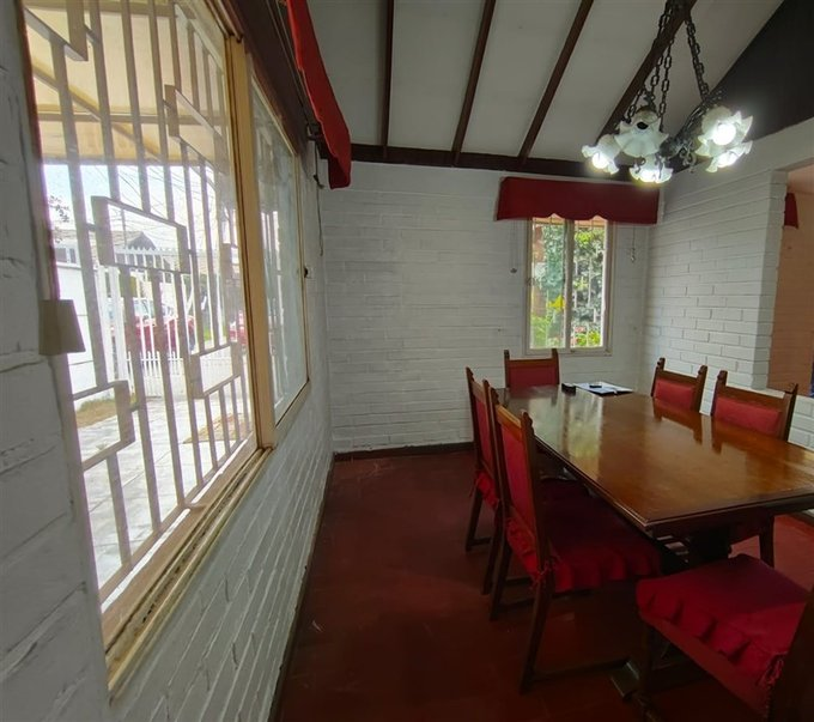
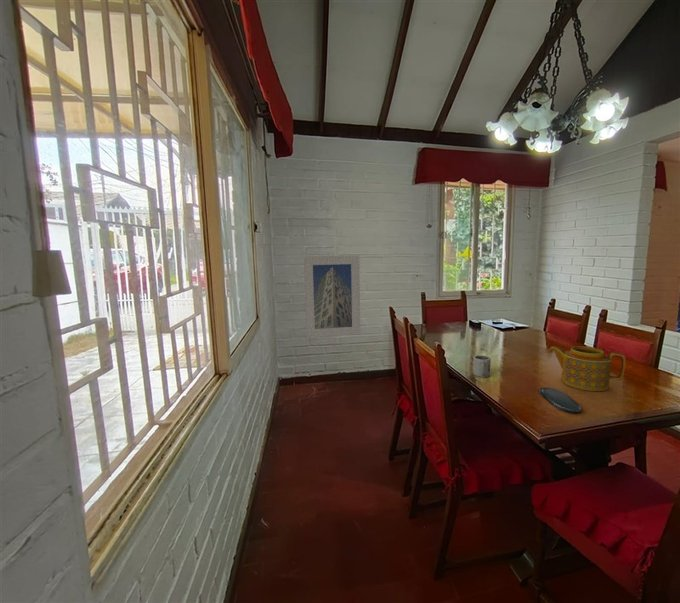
+ cup [472,354,492,378]
+ oval tray [538,386,582,413]
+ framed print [303,254,361,339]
+ teapot [548,345,626,392]
